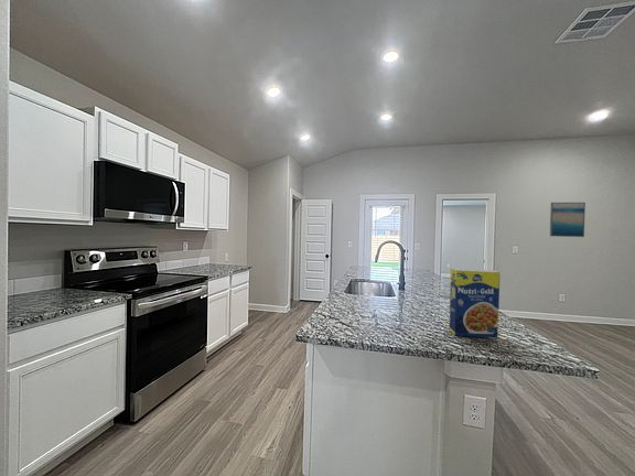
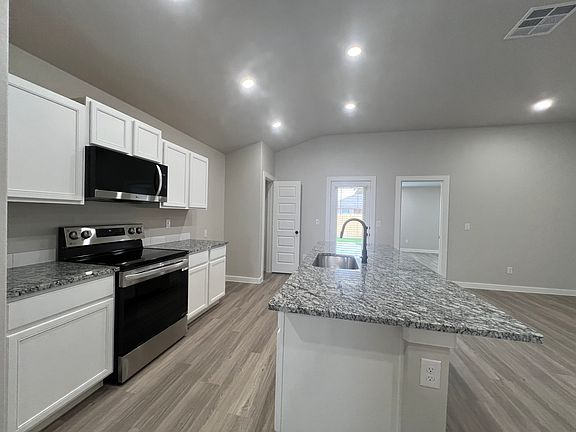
- wall art [549,202,586,238]
- legume [448,267,501,339]
